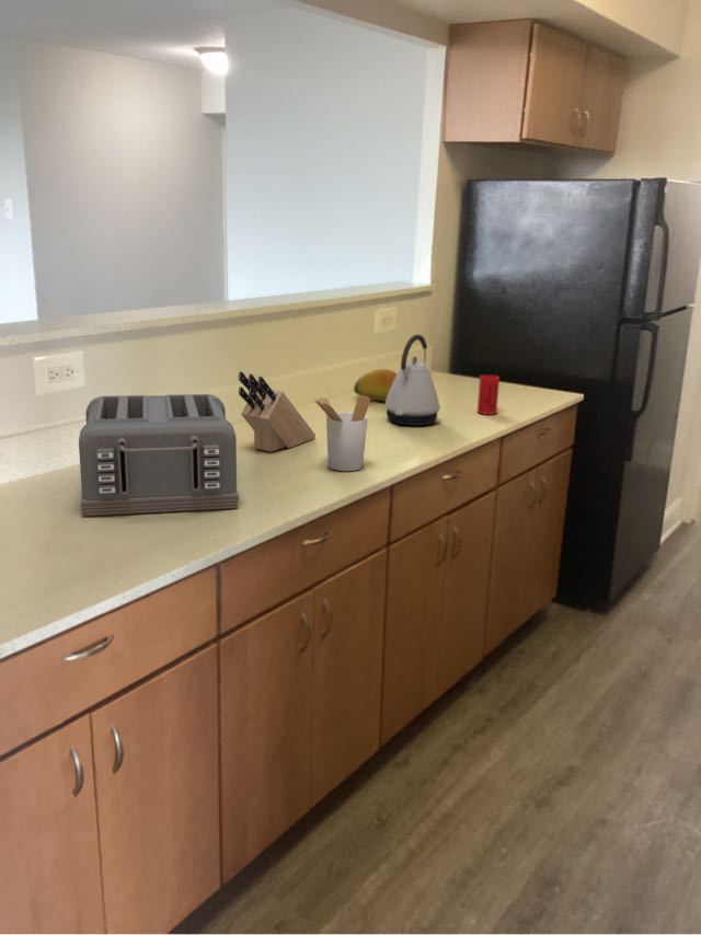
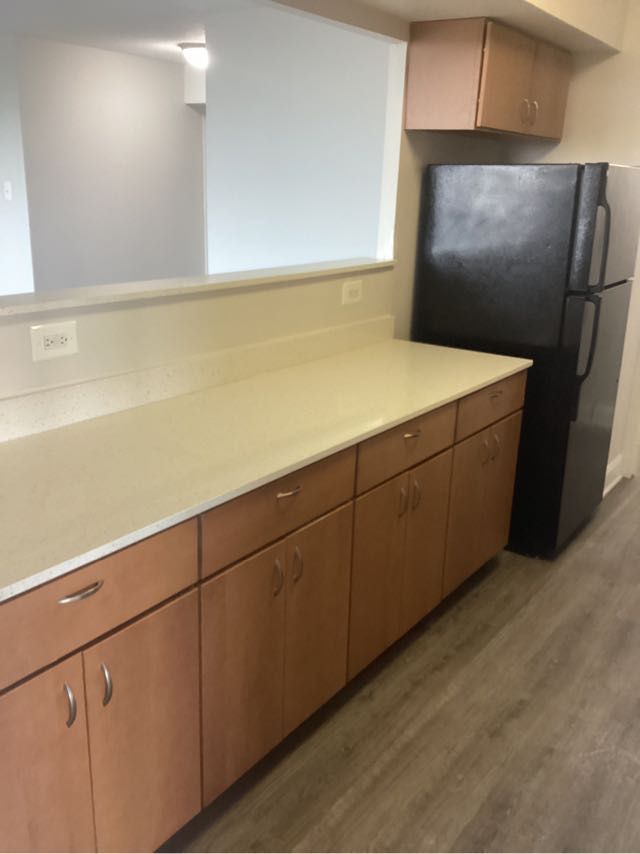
- fruit [353,368,398,403]
- knife block [238,370,317,453]
- kettle [383,334,441,427]
- cup [476,374,501,416]
- toaster [78,393,240,517]
- utensil holder [312,395,371,472]
